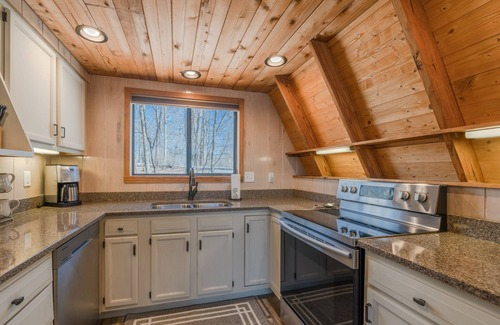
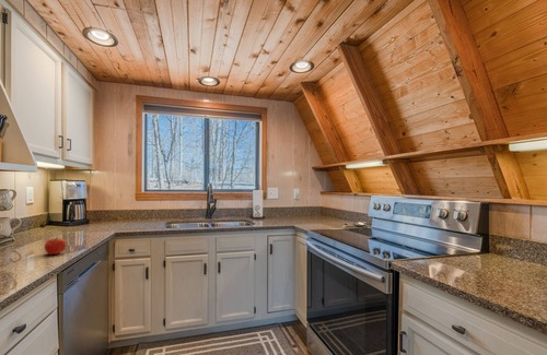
+ fruit [44,236,67,256]
